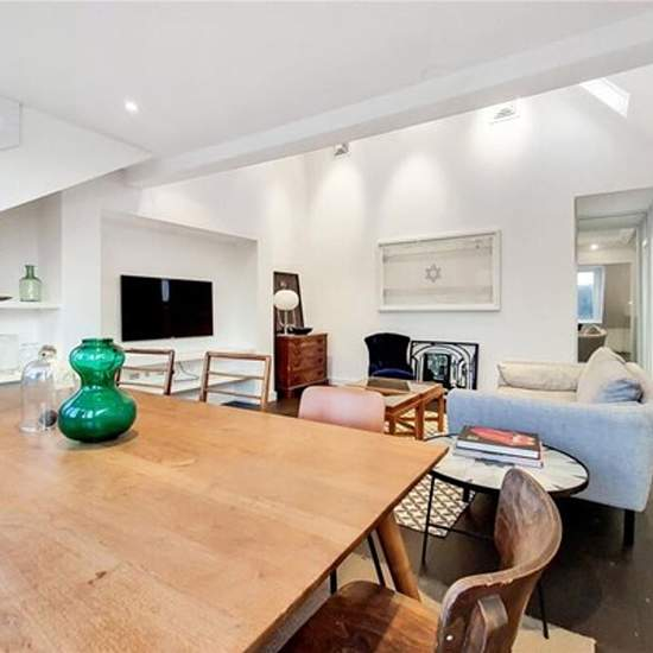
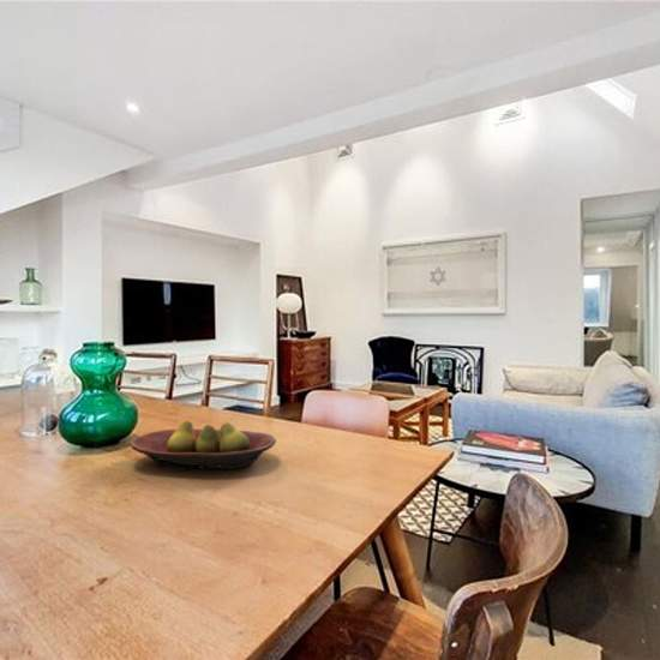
+ fruit bowl [130,419,277,470]
